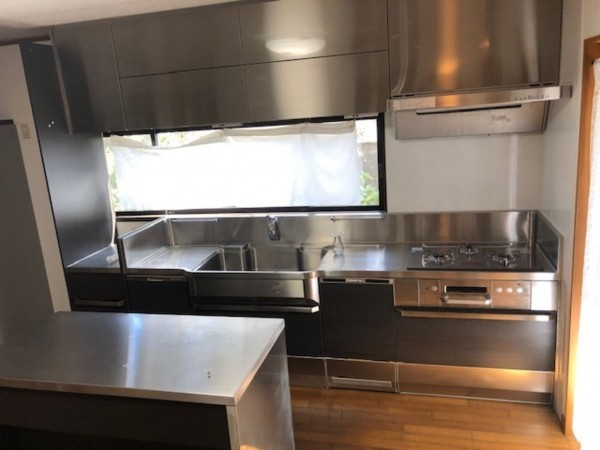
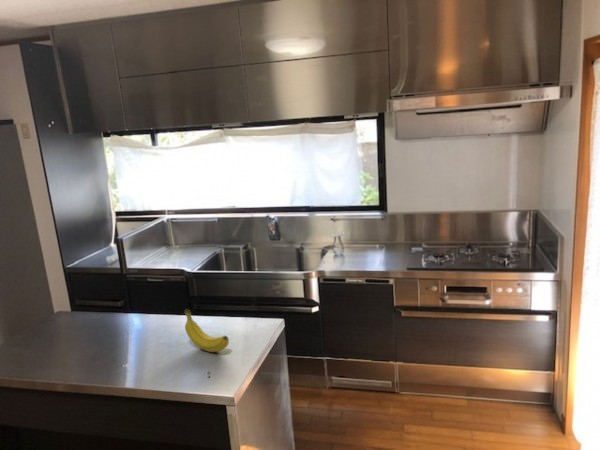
+ fruit [183,308,230,353]
